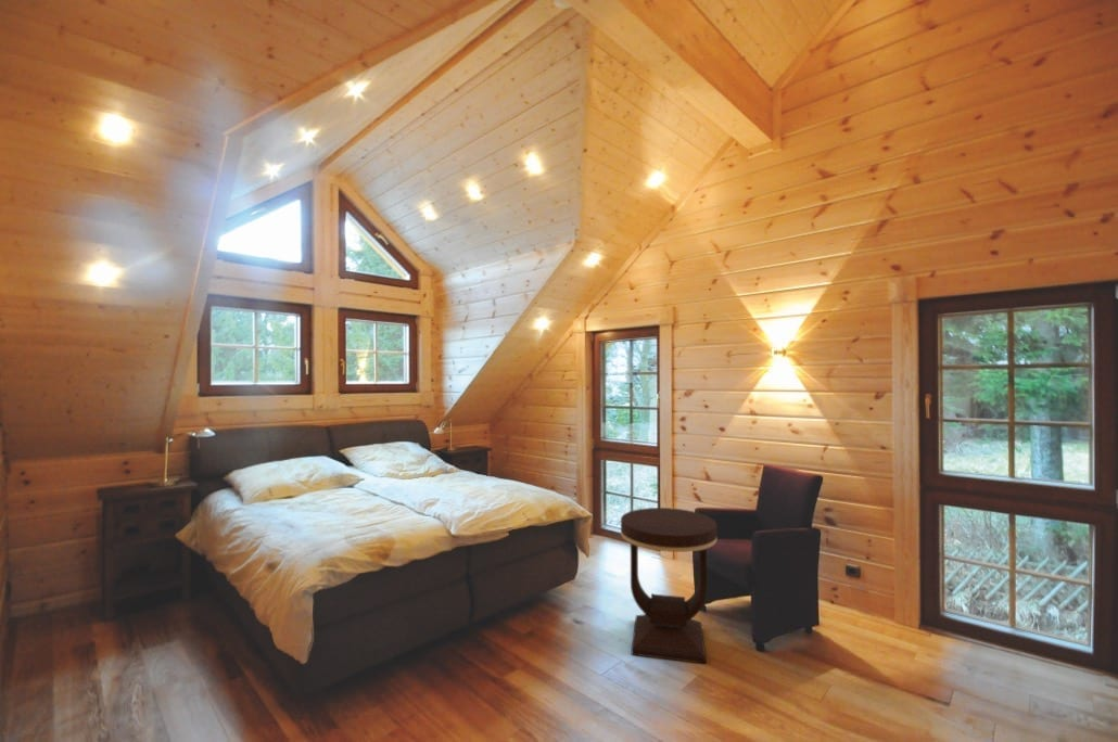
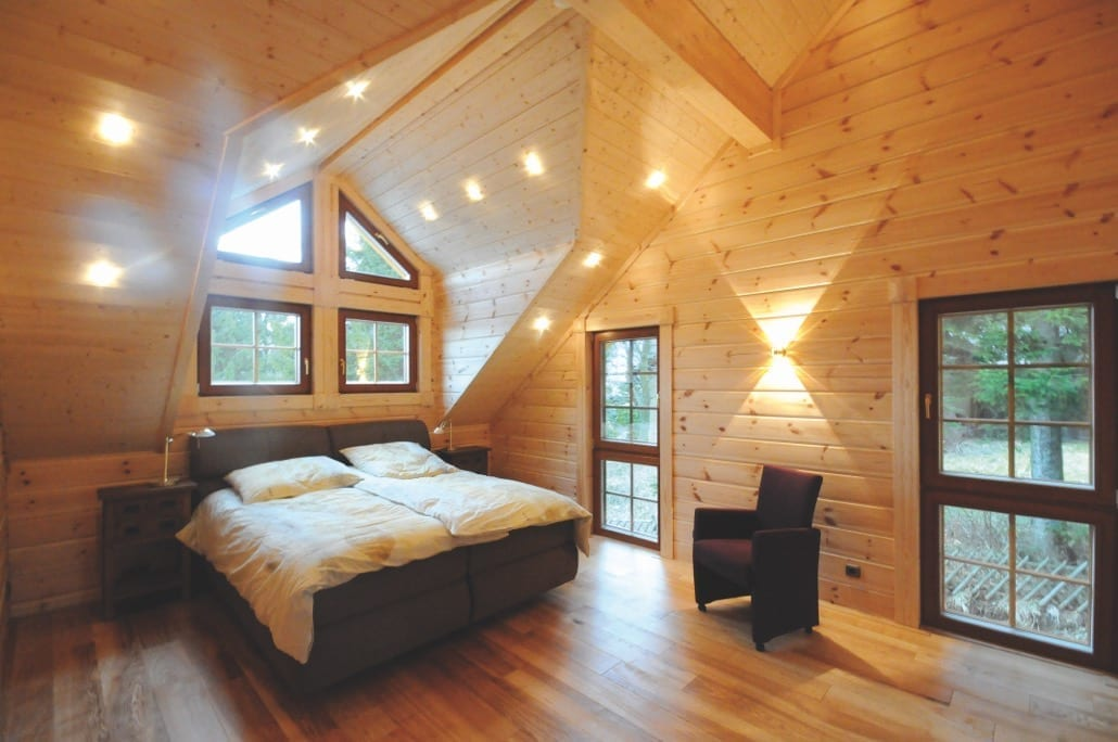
- side table [620,507,717,665]
